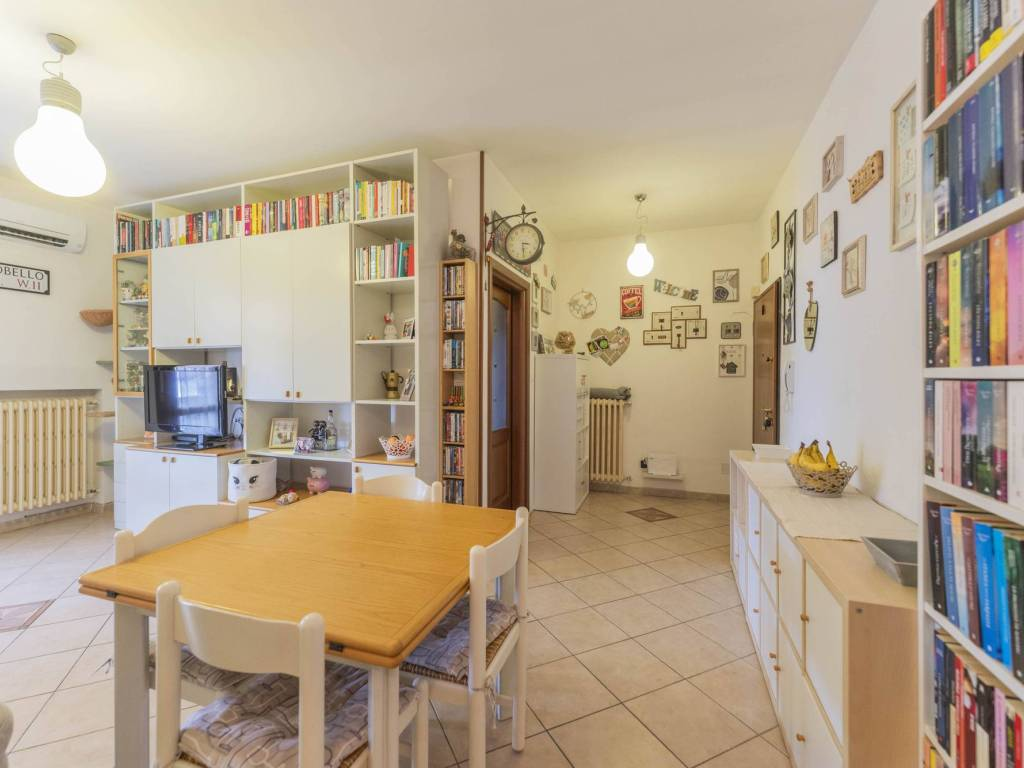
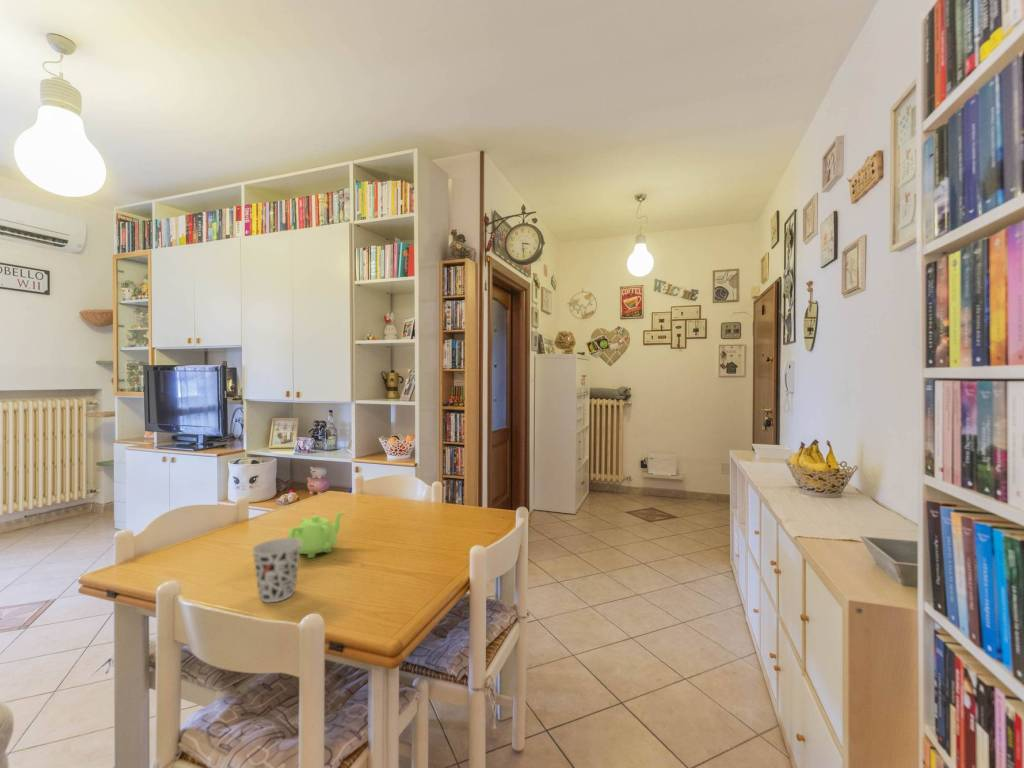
+ cup [251,537,302,603]
+ teapot [286,510,345,559]
